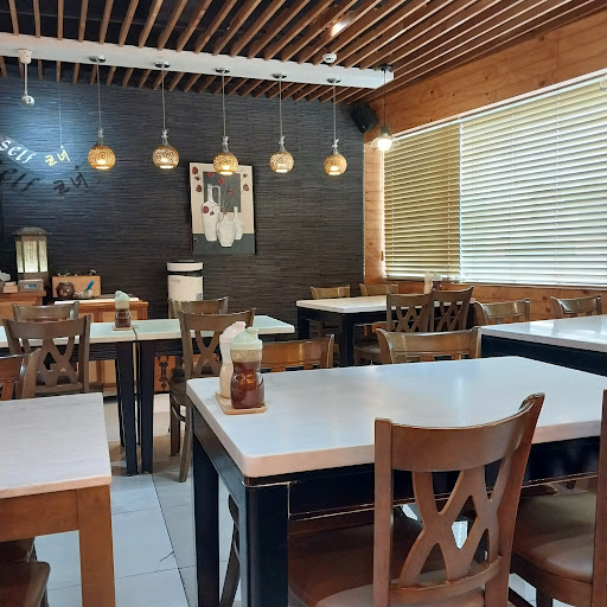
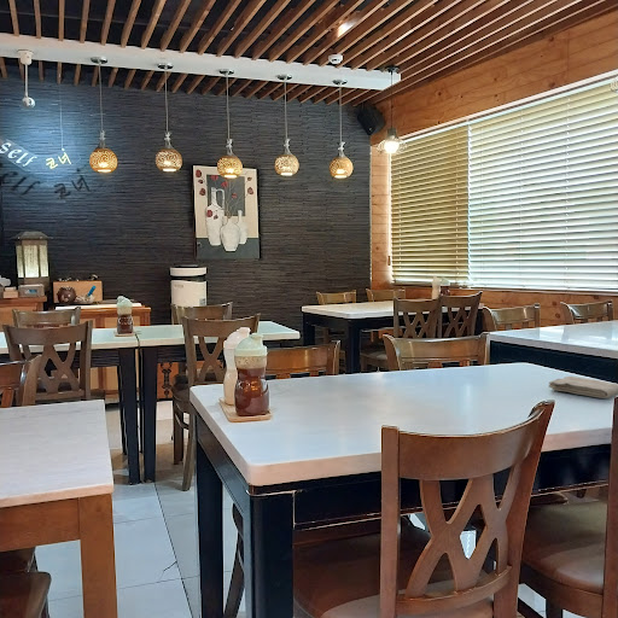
+ washcloth [548,375,618,400]
